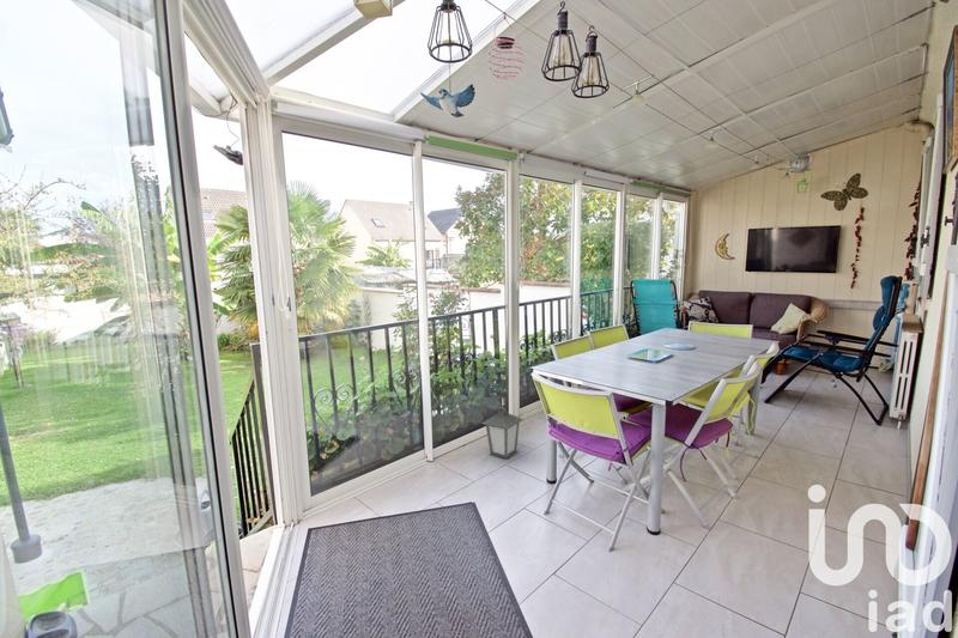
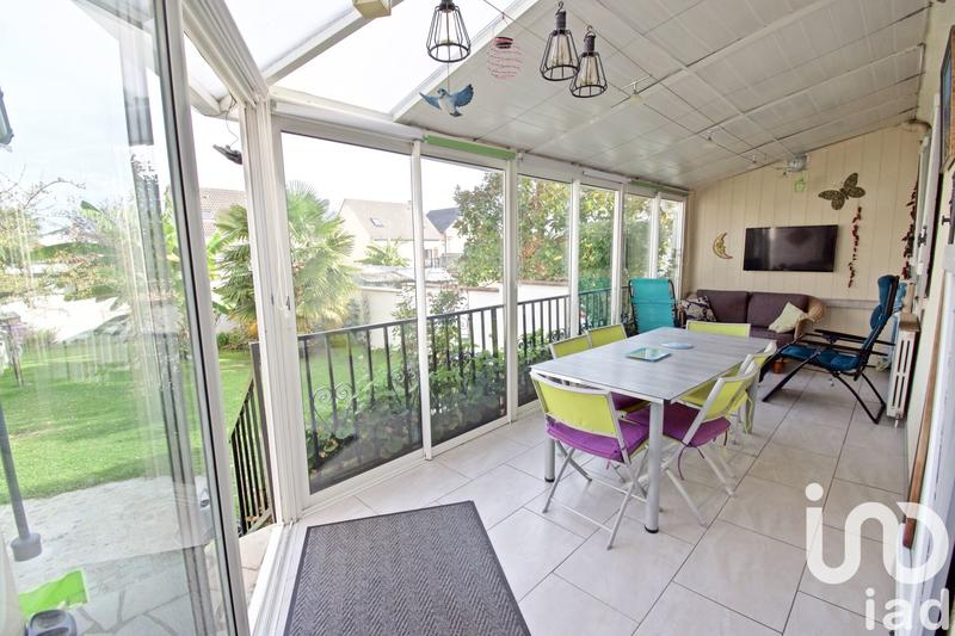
- lantern [480,405,525,460]
